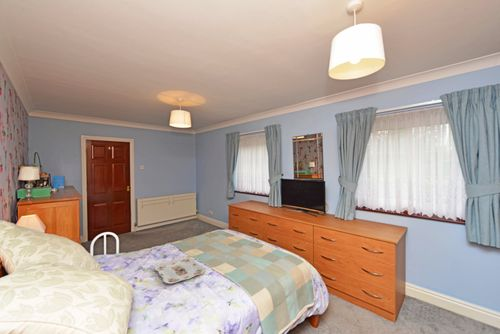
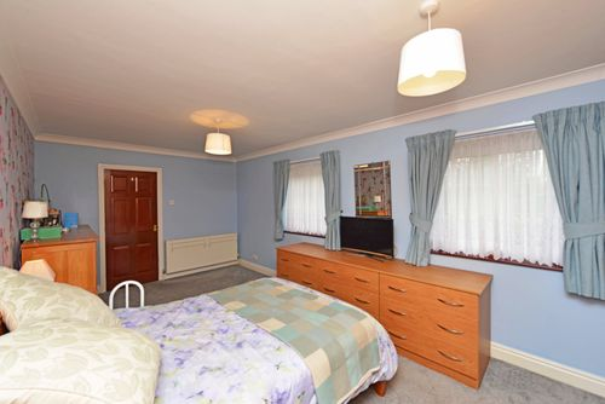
- serving tray [154,257,206,285]
